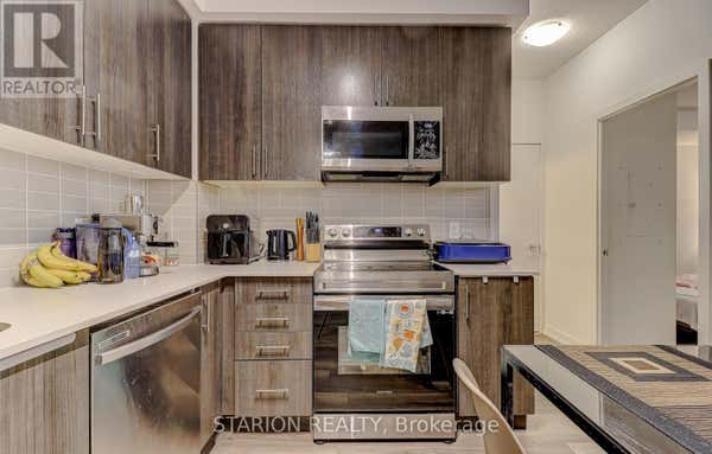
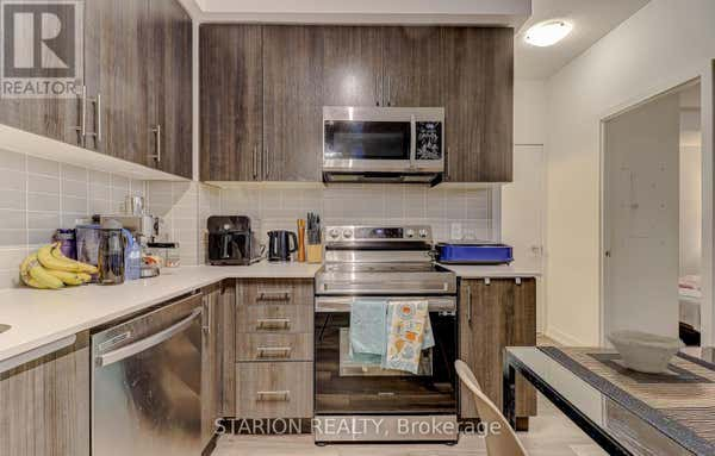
+ bowl [604,329,686,374]
